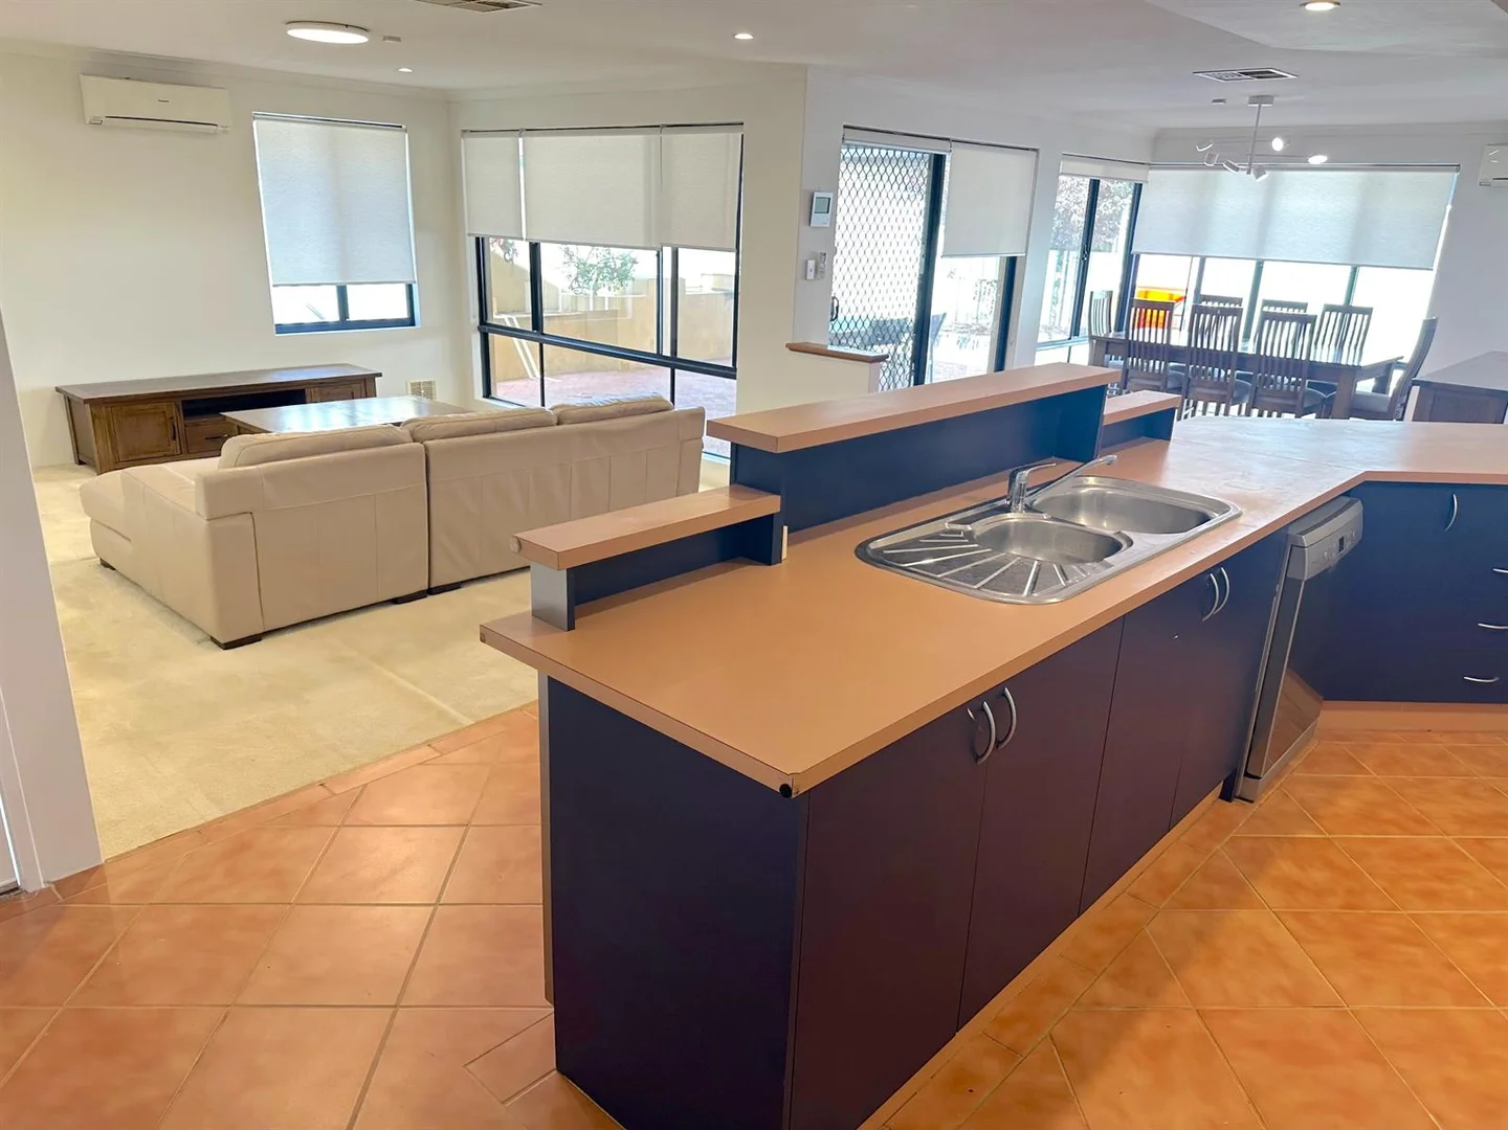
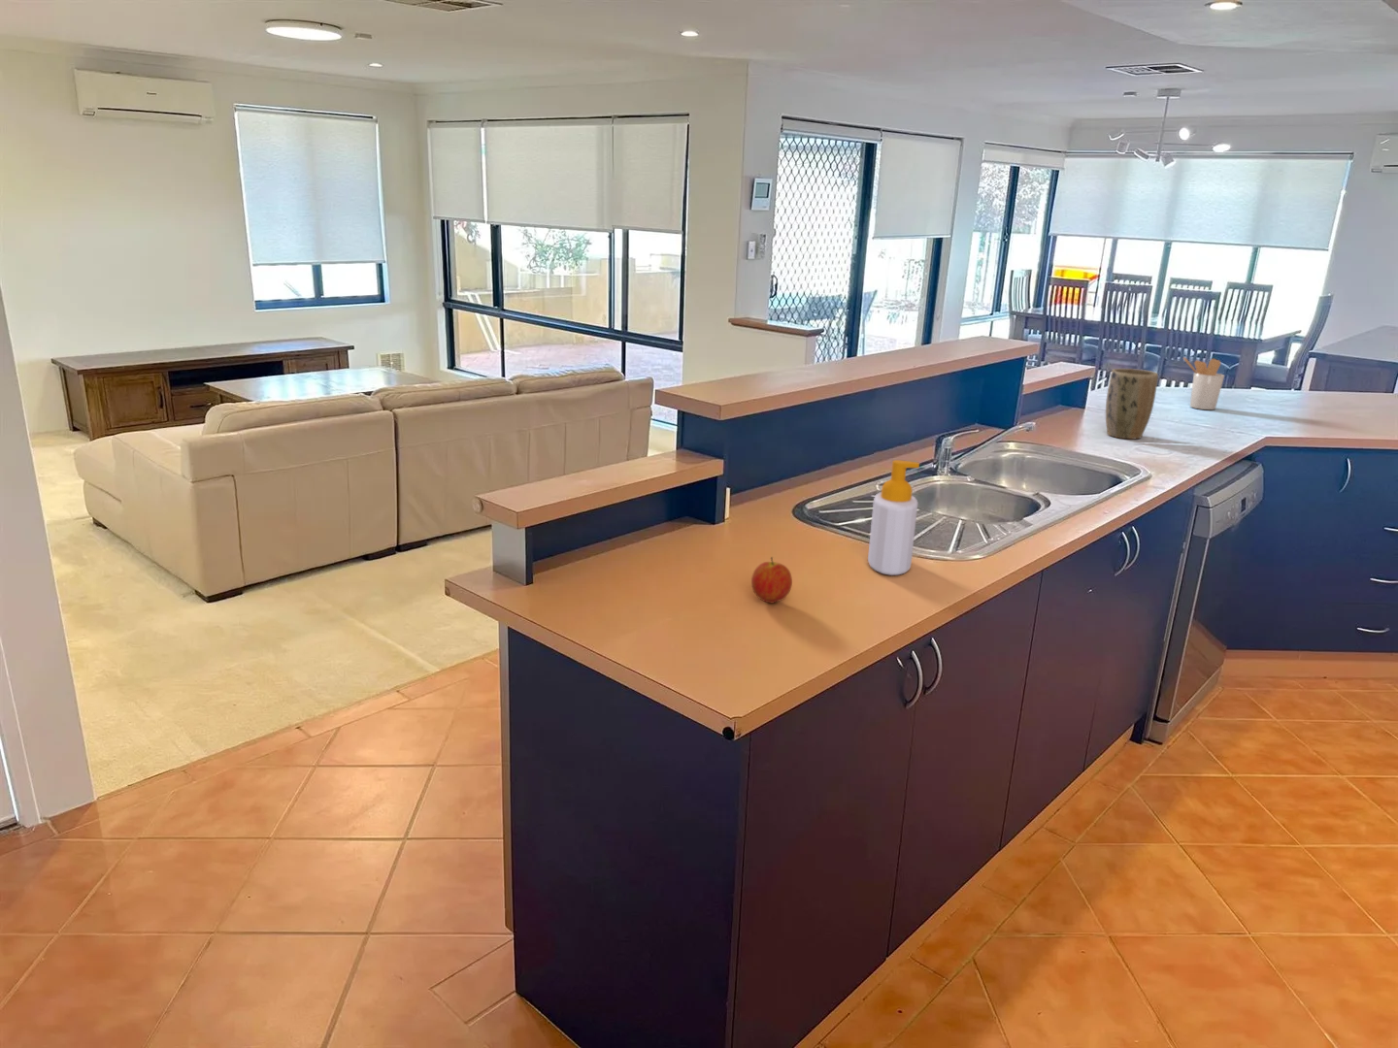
+ fruit [751,556,794,604]
+ utensil holder [1182,357,1225,411]
+ soap bottle [867,459,920,577]
+ plant pot [1105,368,1159,440]
